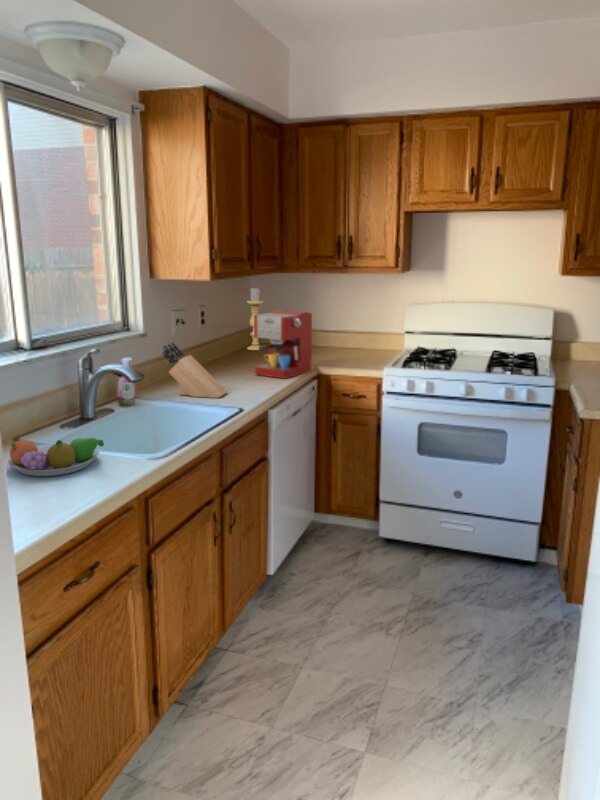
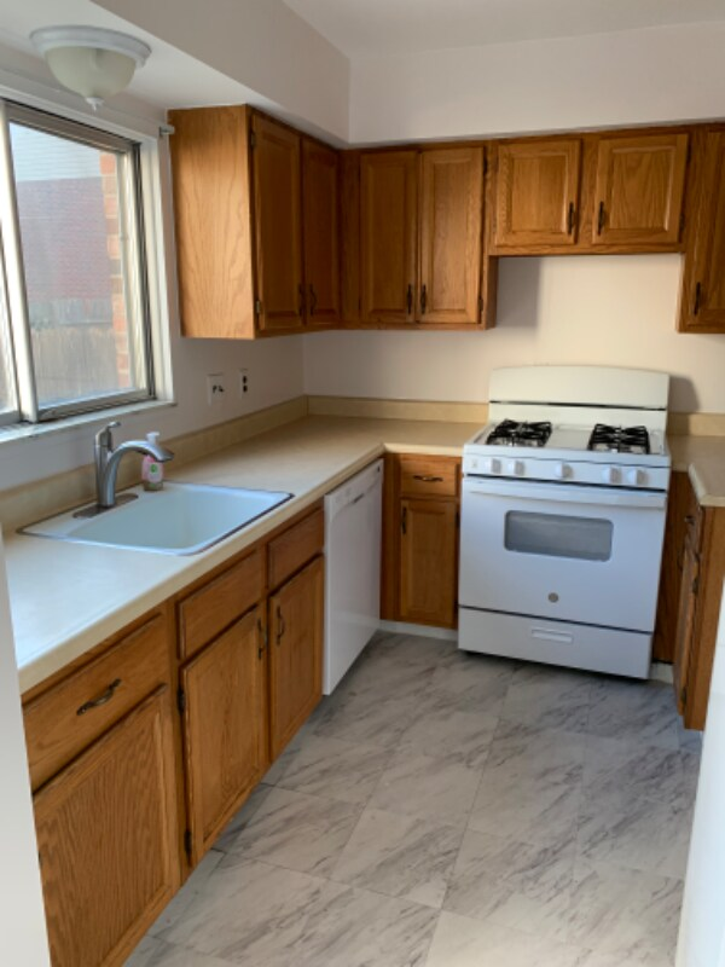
- coffee maker [254,309,313,379]
- knife block [162,341,228,399]
- candle holder [246,287,264,351]
- fruit bowl [7,437,105,477]
